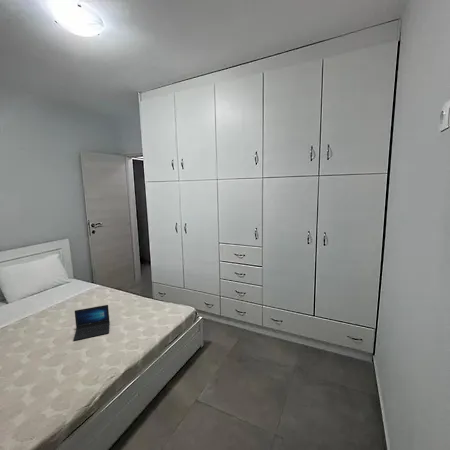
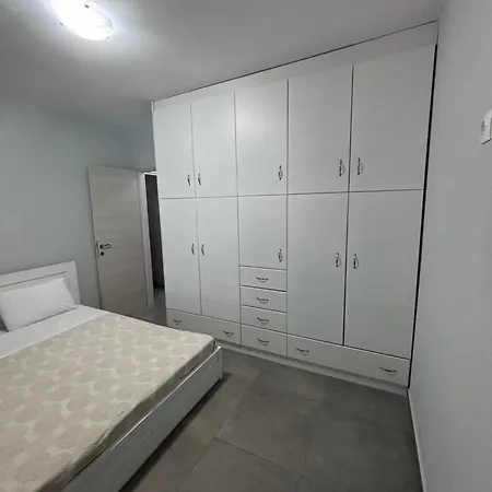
- laptop [72,304,111,342]
